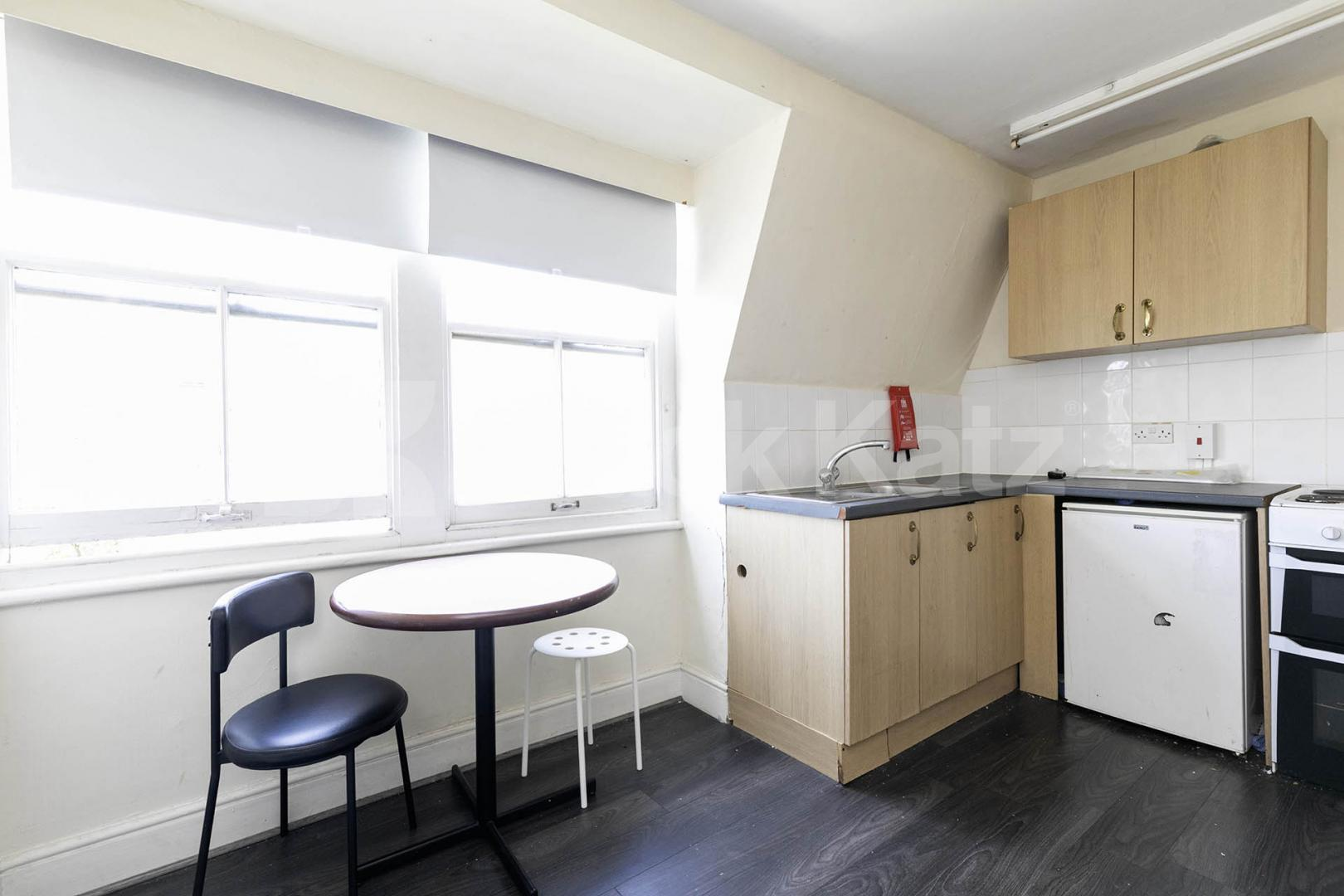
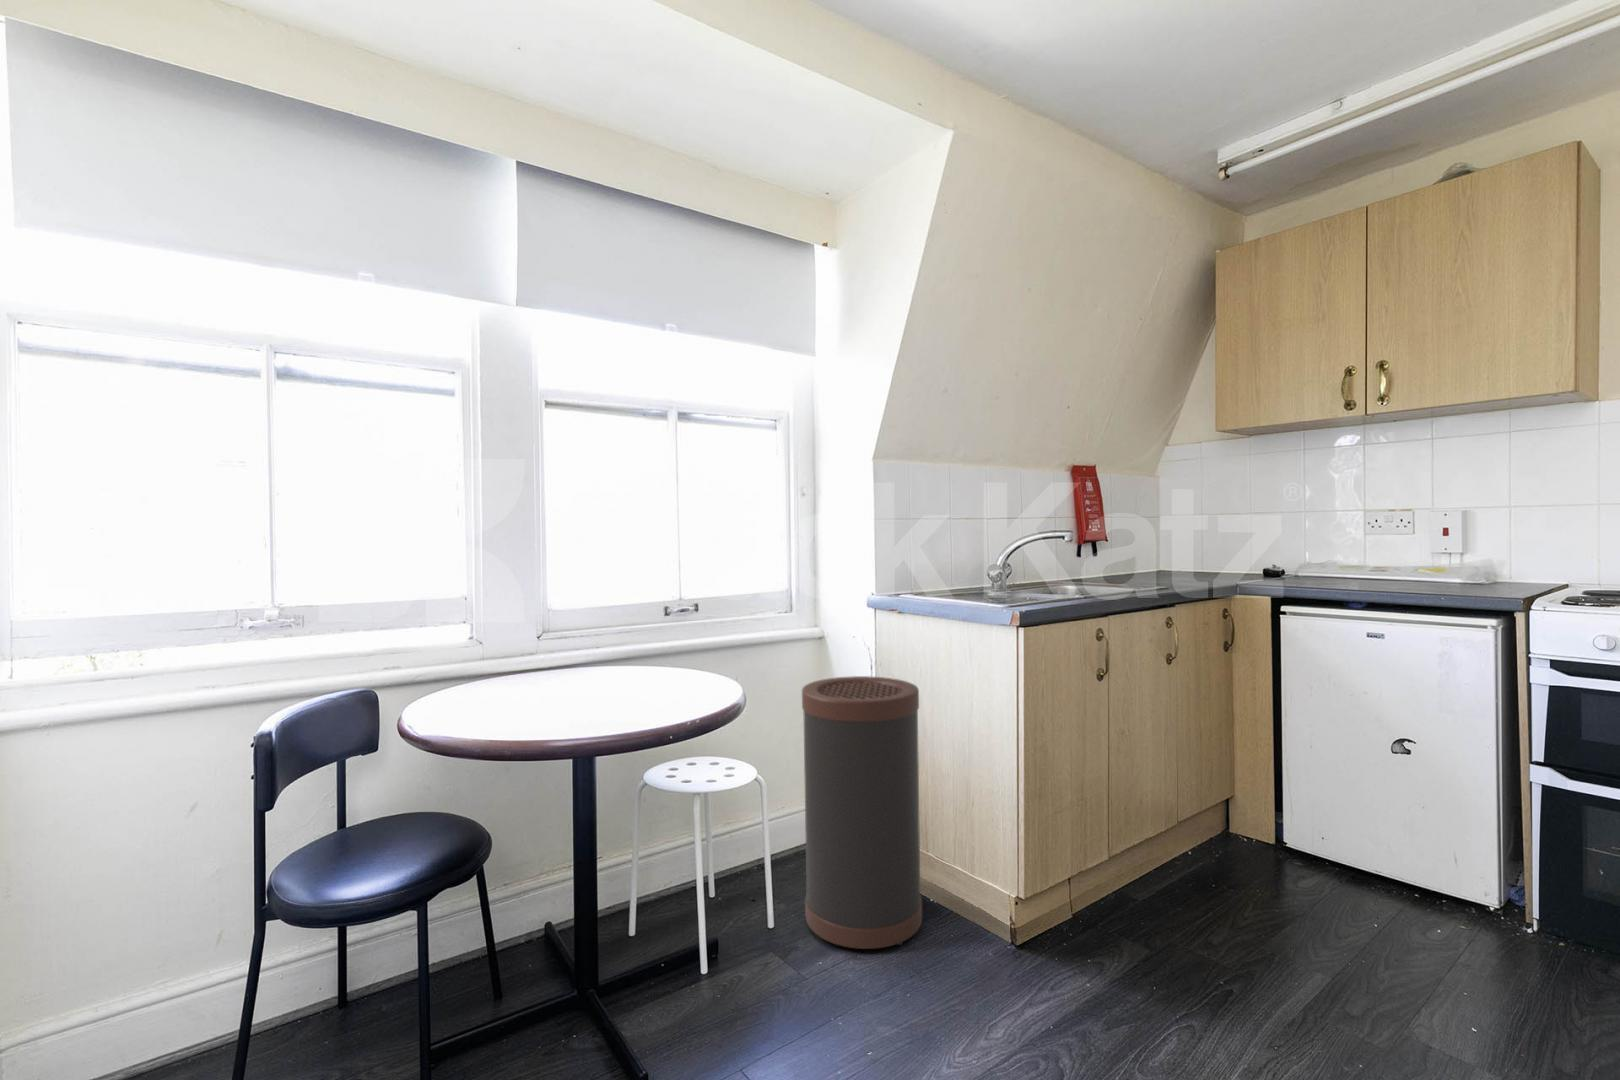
+ trash can [802,675,923,950]
